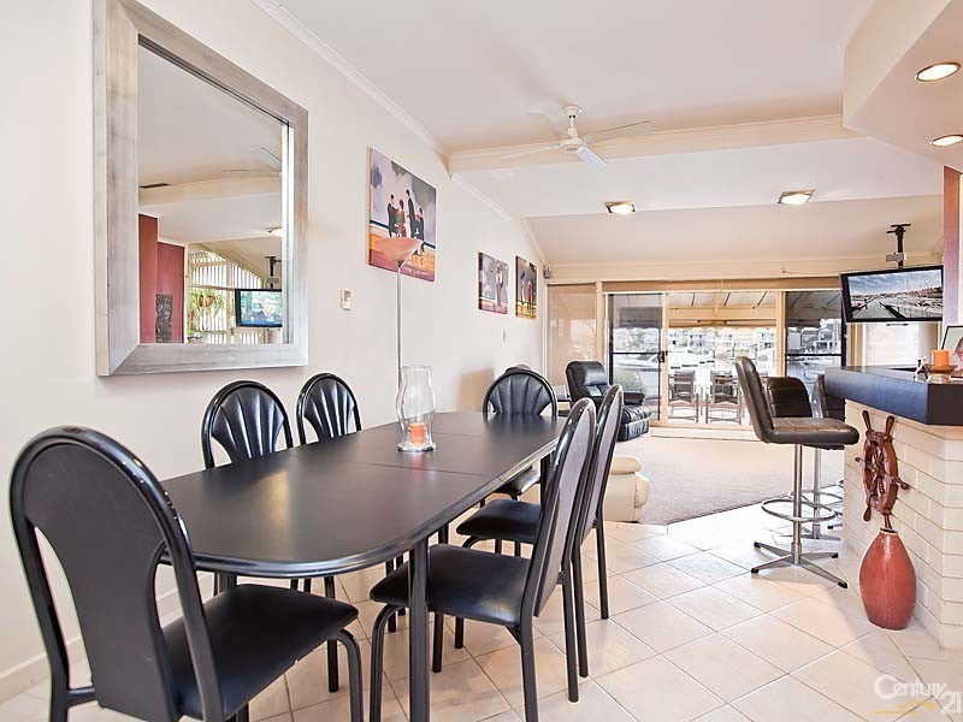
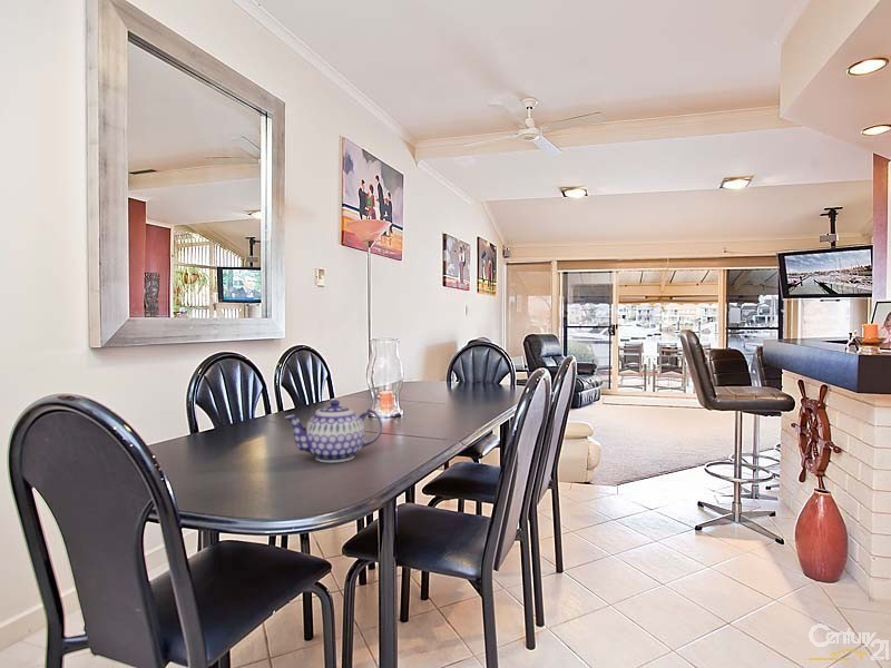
+ teapot [283,399,383,463]
